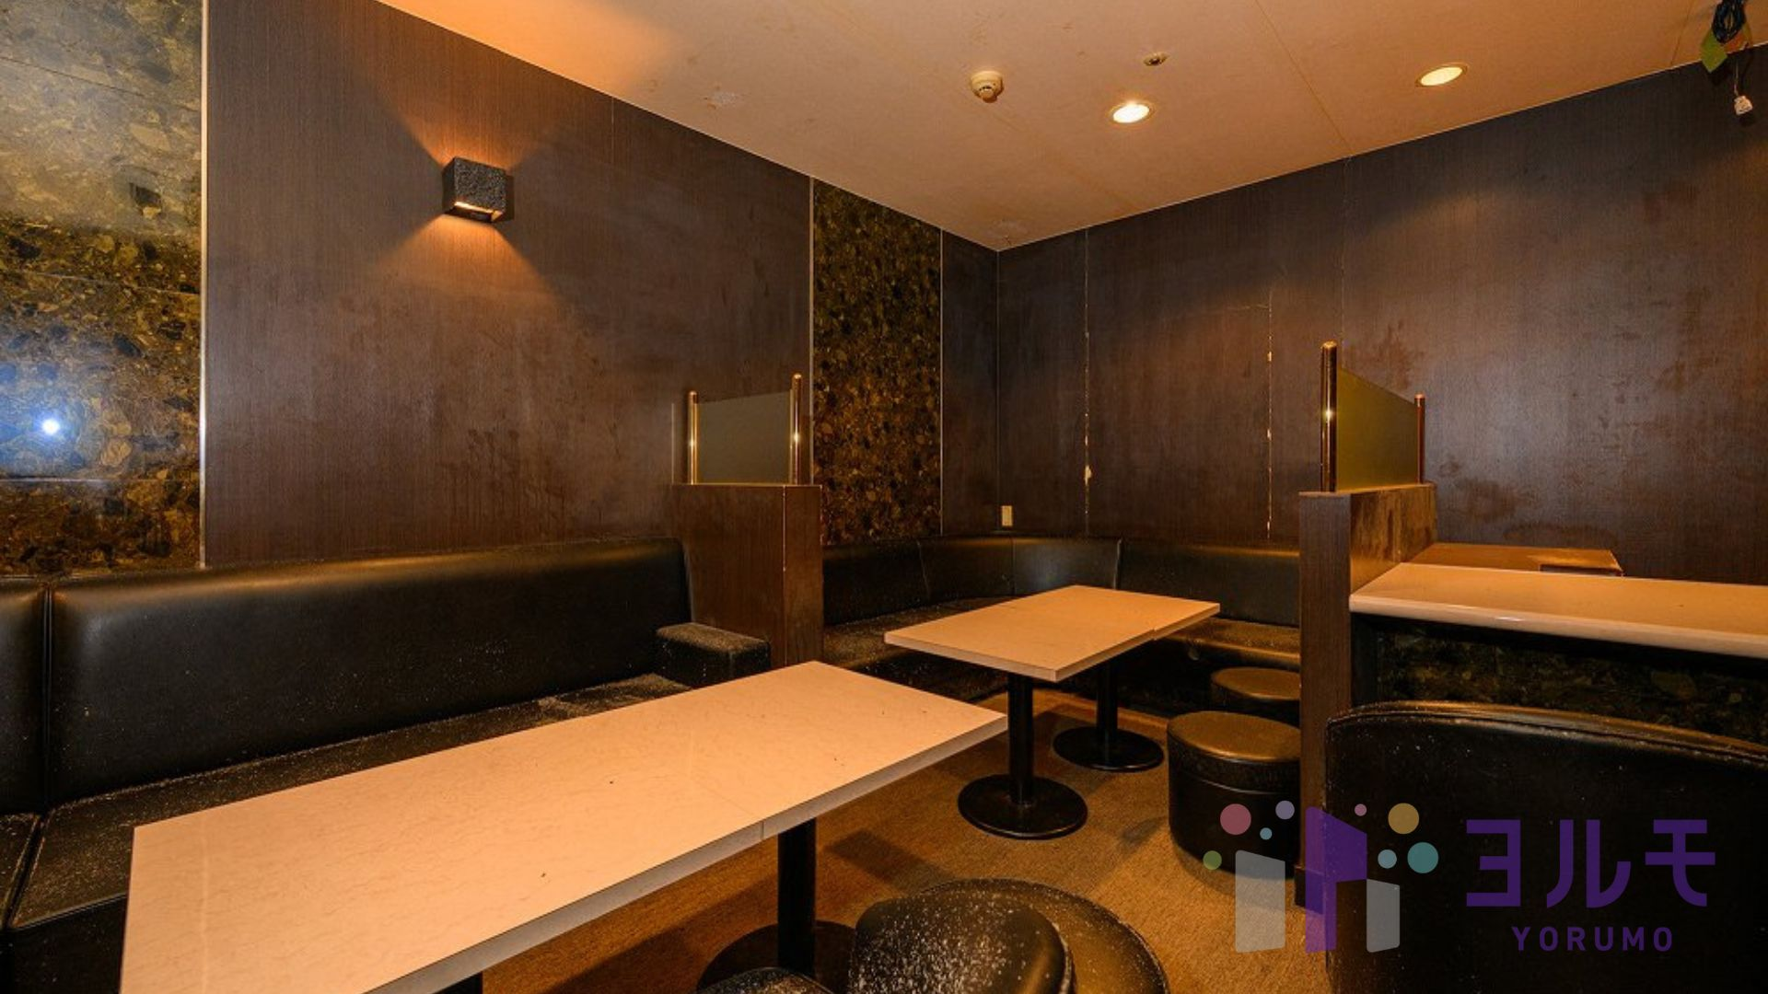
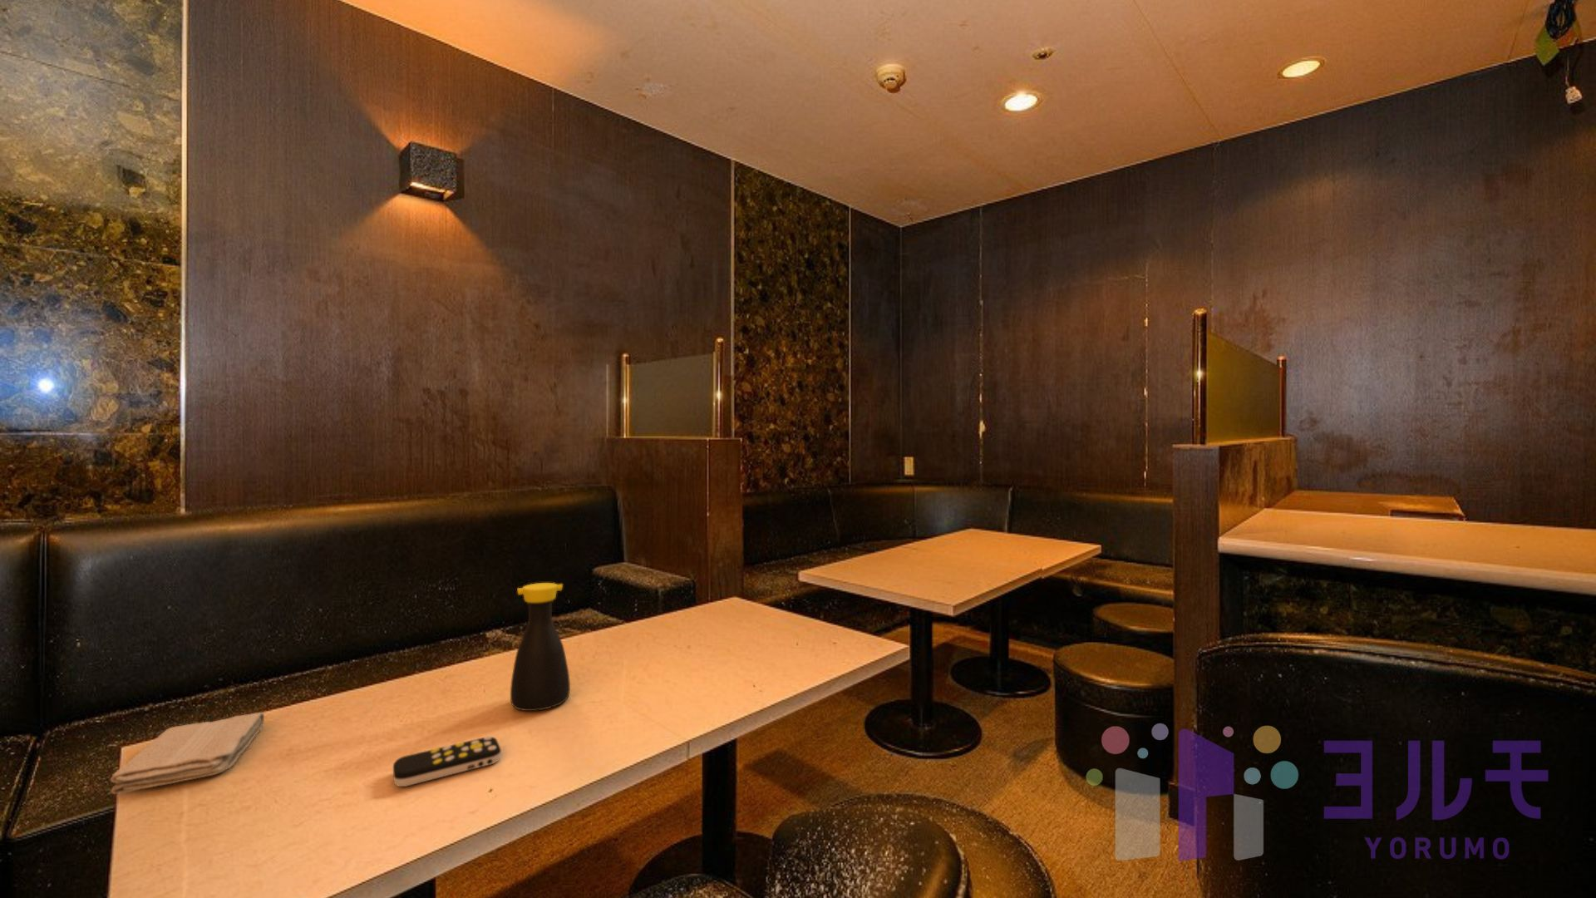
+ remote control [392,735,502,787]
+ bottle [510,582,571,712]
+ washcloth [110,712,265,795]
